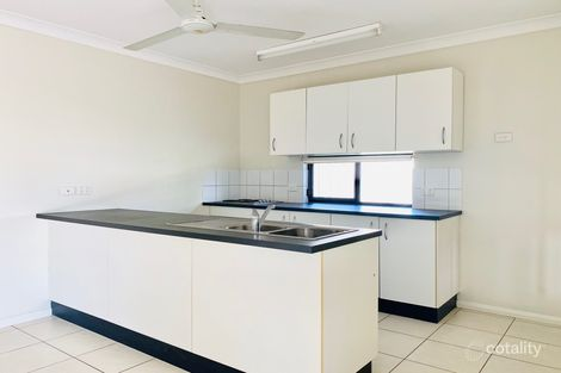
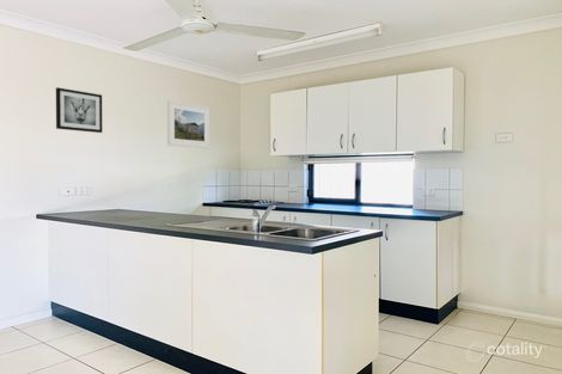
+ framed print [166,99,210,149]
+ wall art [55,86,103,134]
